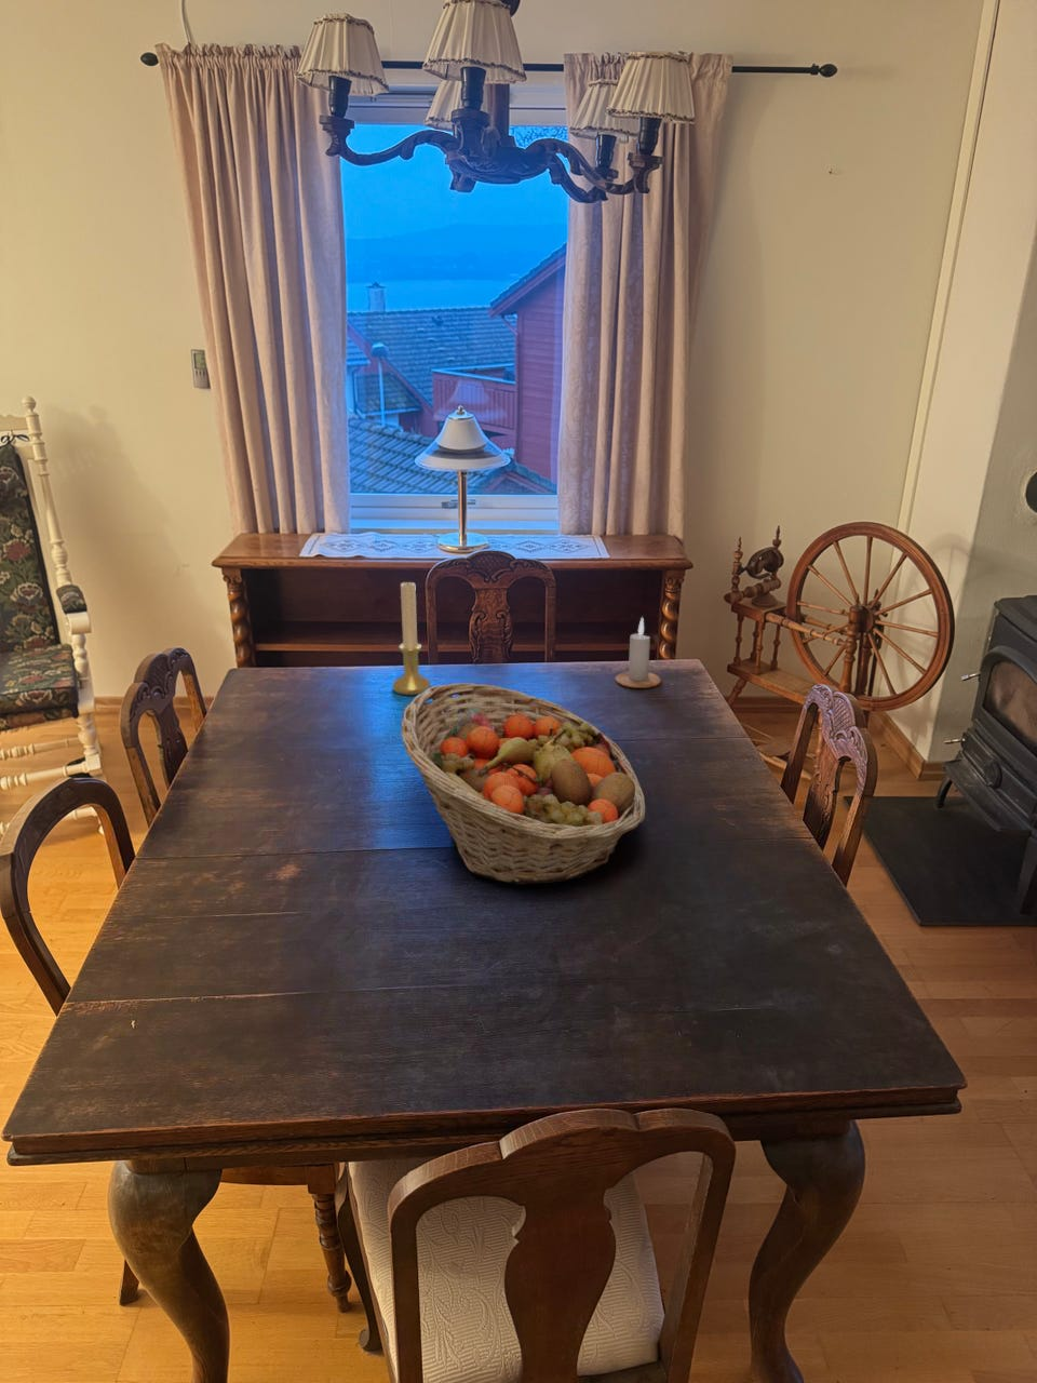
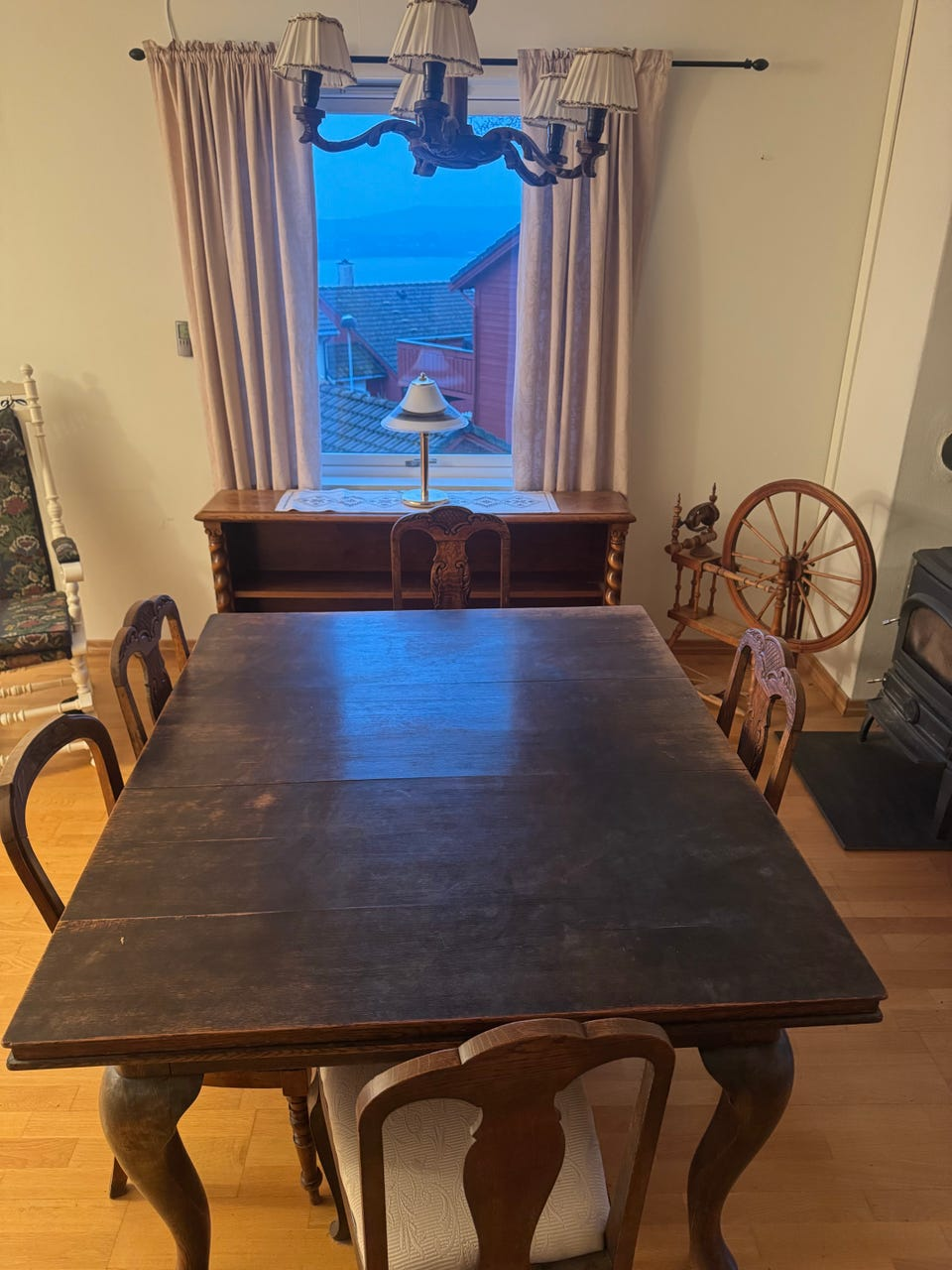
- fruit basket [400,682,647,885]
- candle holder [391,579,432,696]
- candle [614,616,662,689]
